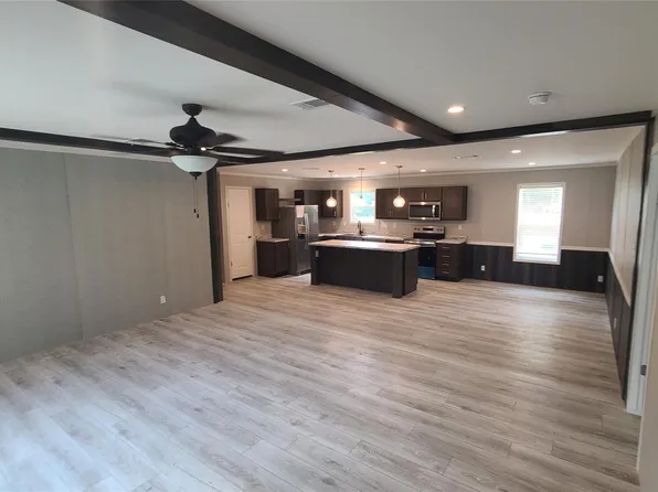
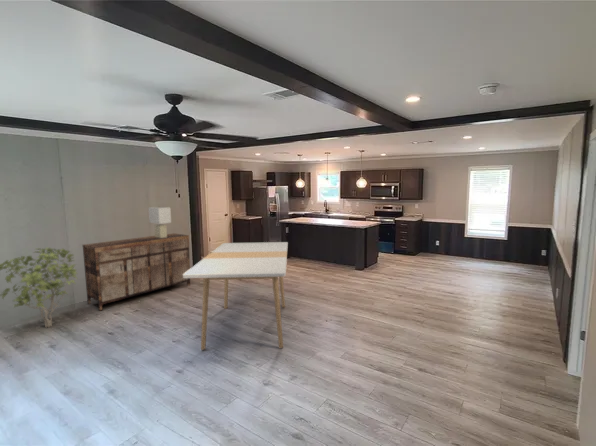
+ lamp [147,206,172,238]
+ shrub [0,247,79,329]
+ sideboard [81,232,191,311]
+ dining table [183,241,289,351]
